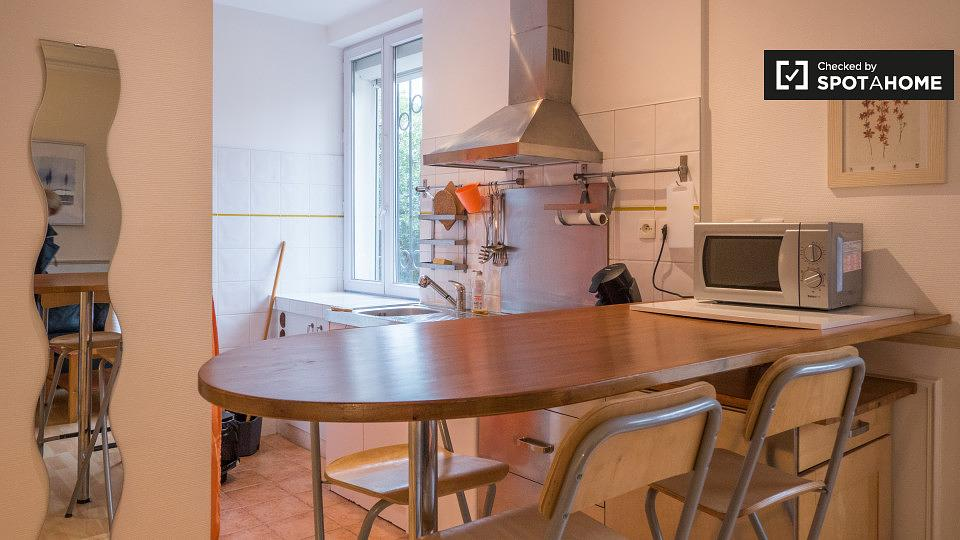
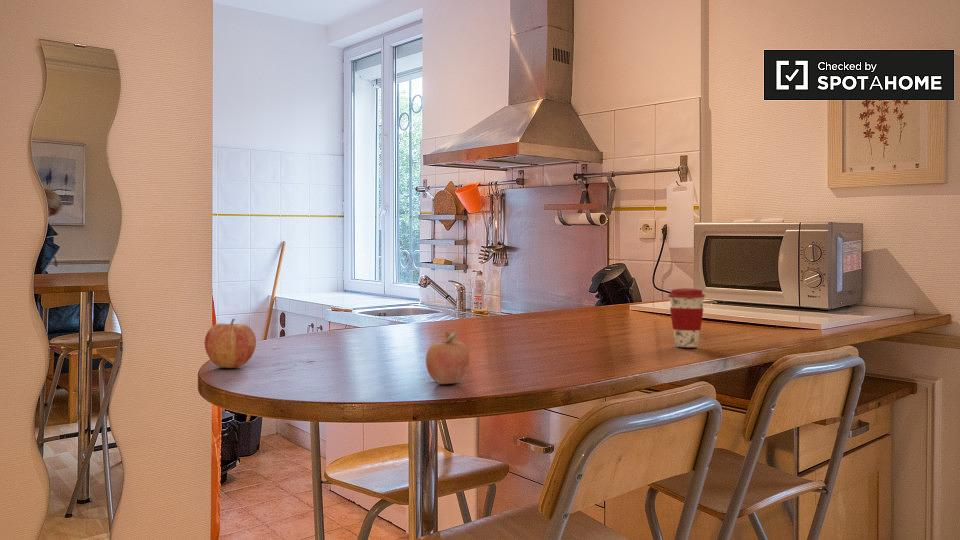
+ fruit [425,331,470,385]
+ coffee cup [667,287,706,348]
+ fruit [203,317,257,369]
